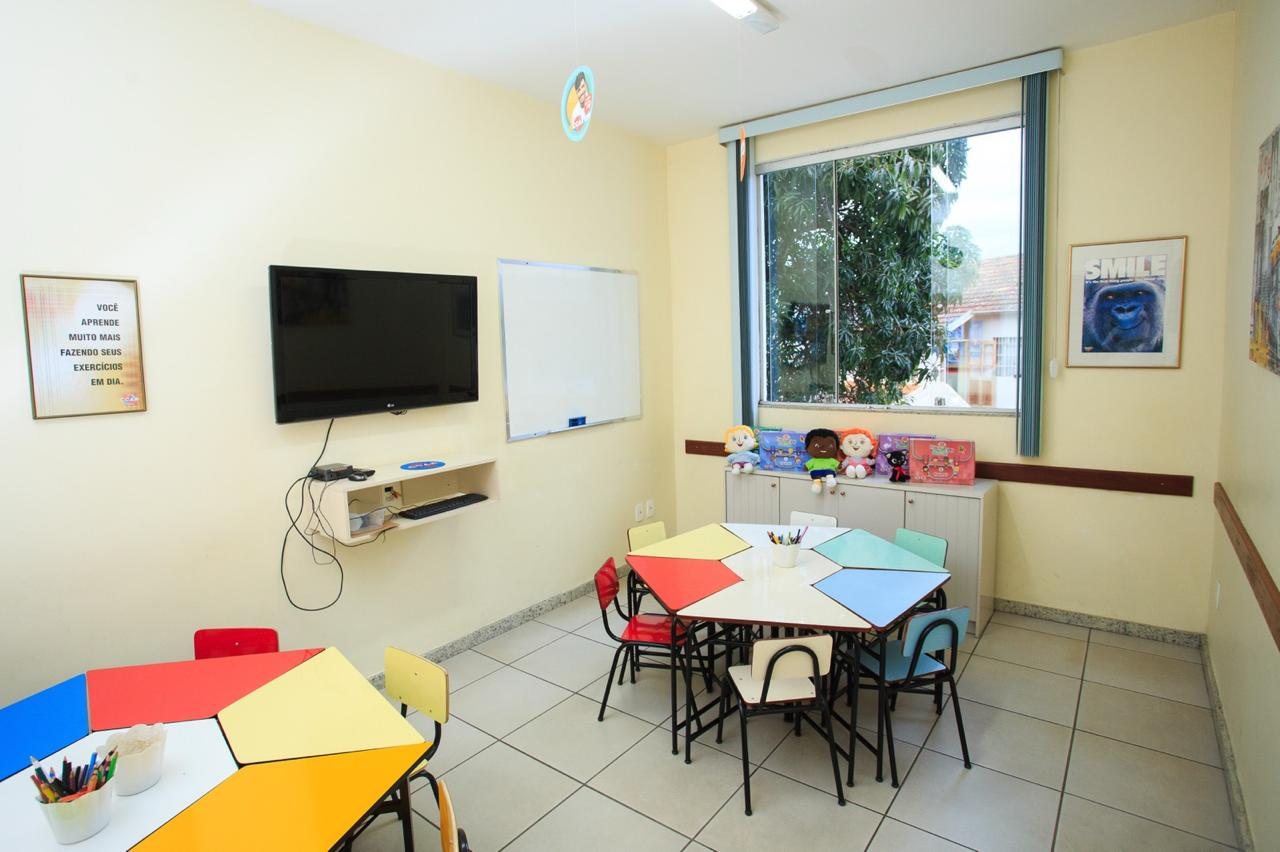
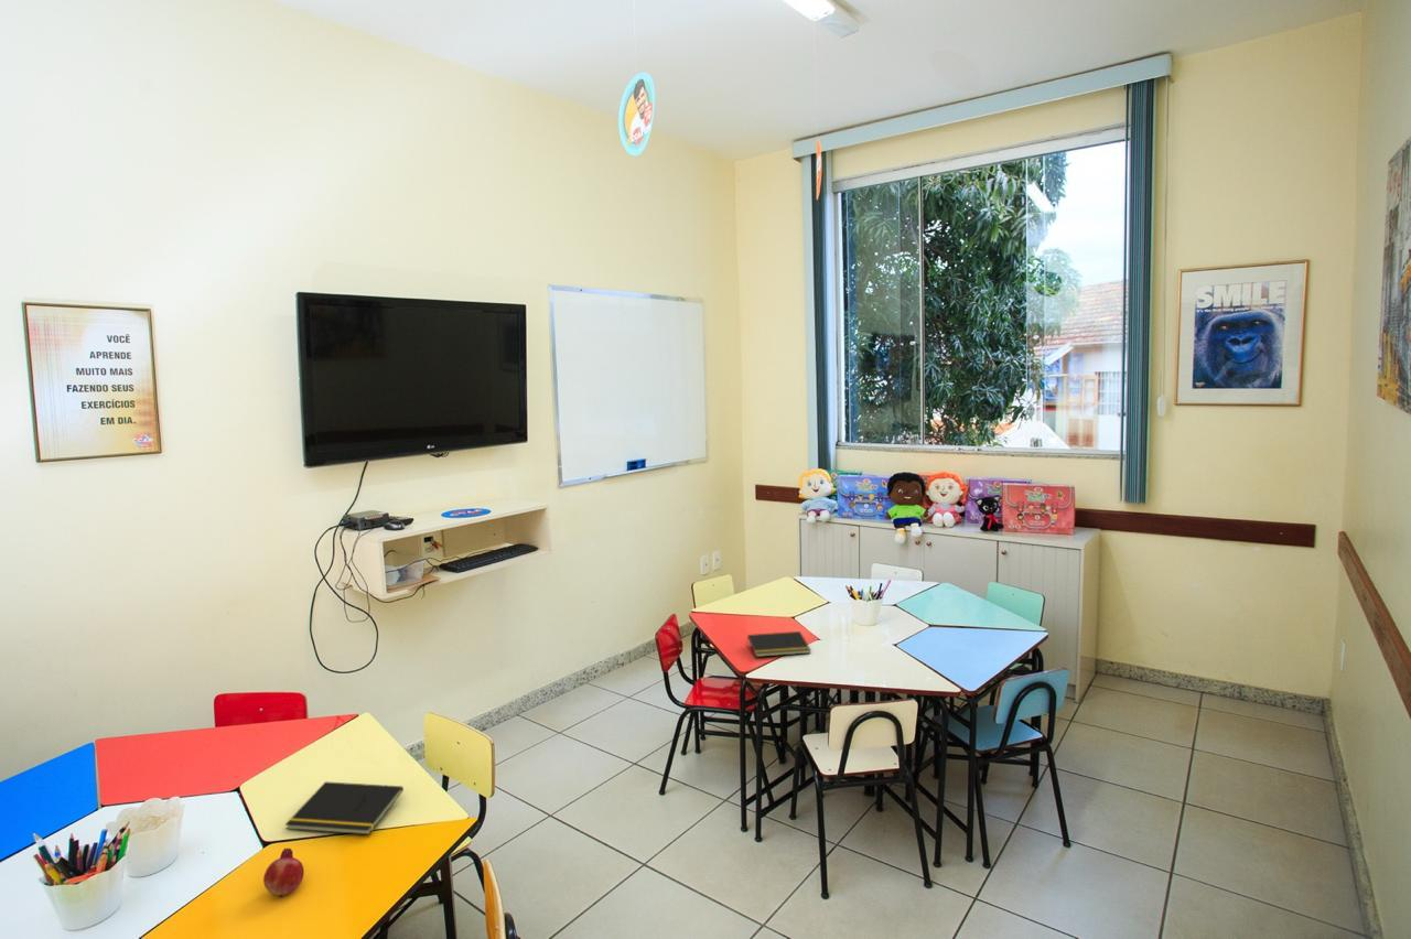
+ notepad [284,780,405,835]
+ fruit [262,848,305,898]
+ notepad [745,630,811,658]
